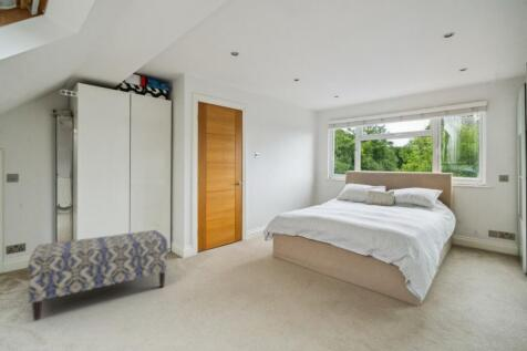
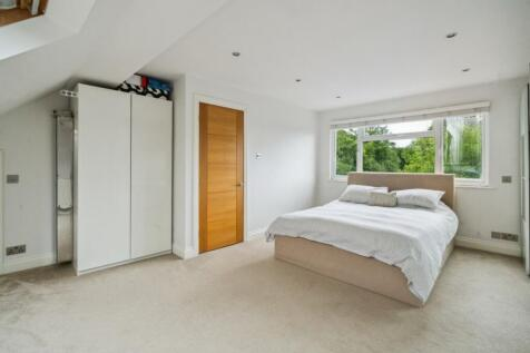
- bench [27,229,168,321]
